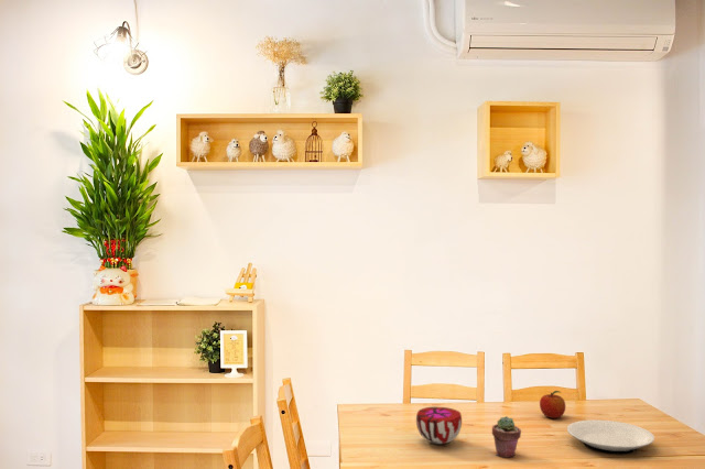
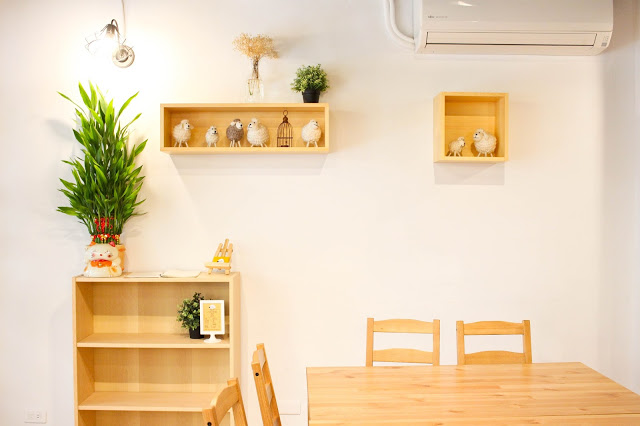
- decorative bowl [415,406,463,445]
- potted succulent [491,415,522,459]
- fruit [539,390,566,419]
- plate [566,418,655,455]
